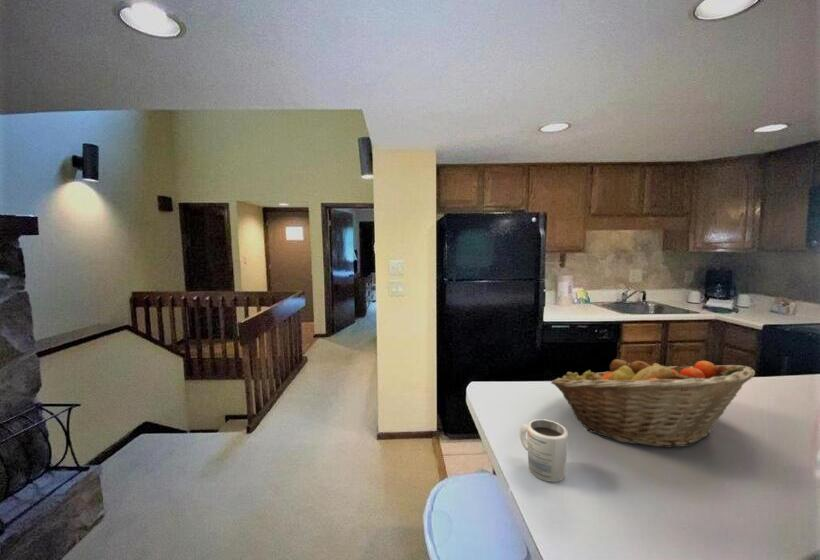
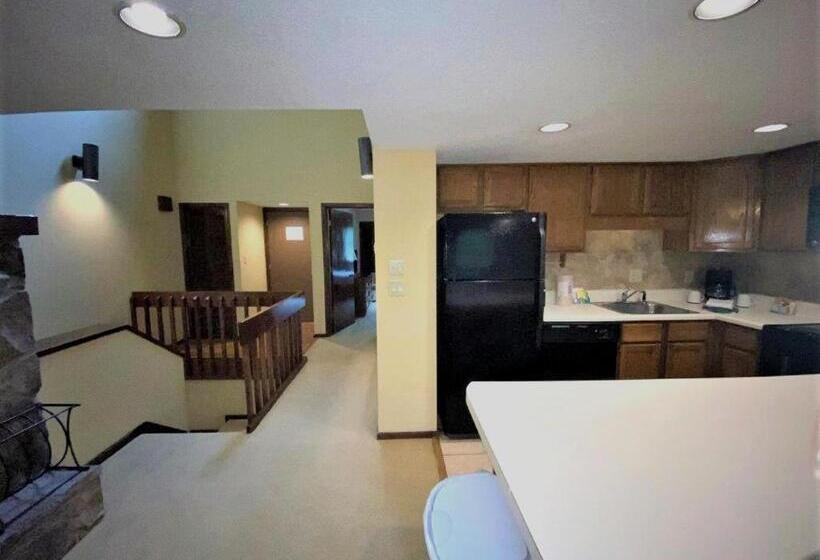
- fruit basket [550,355,756,448]
- mug [519,418,569,483]
